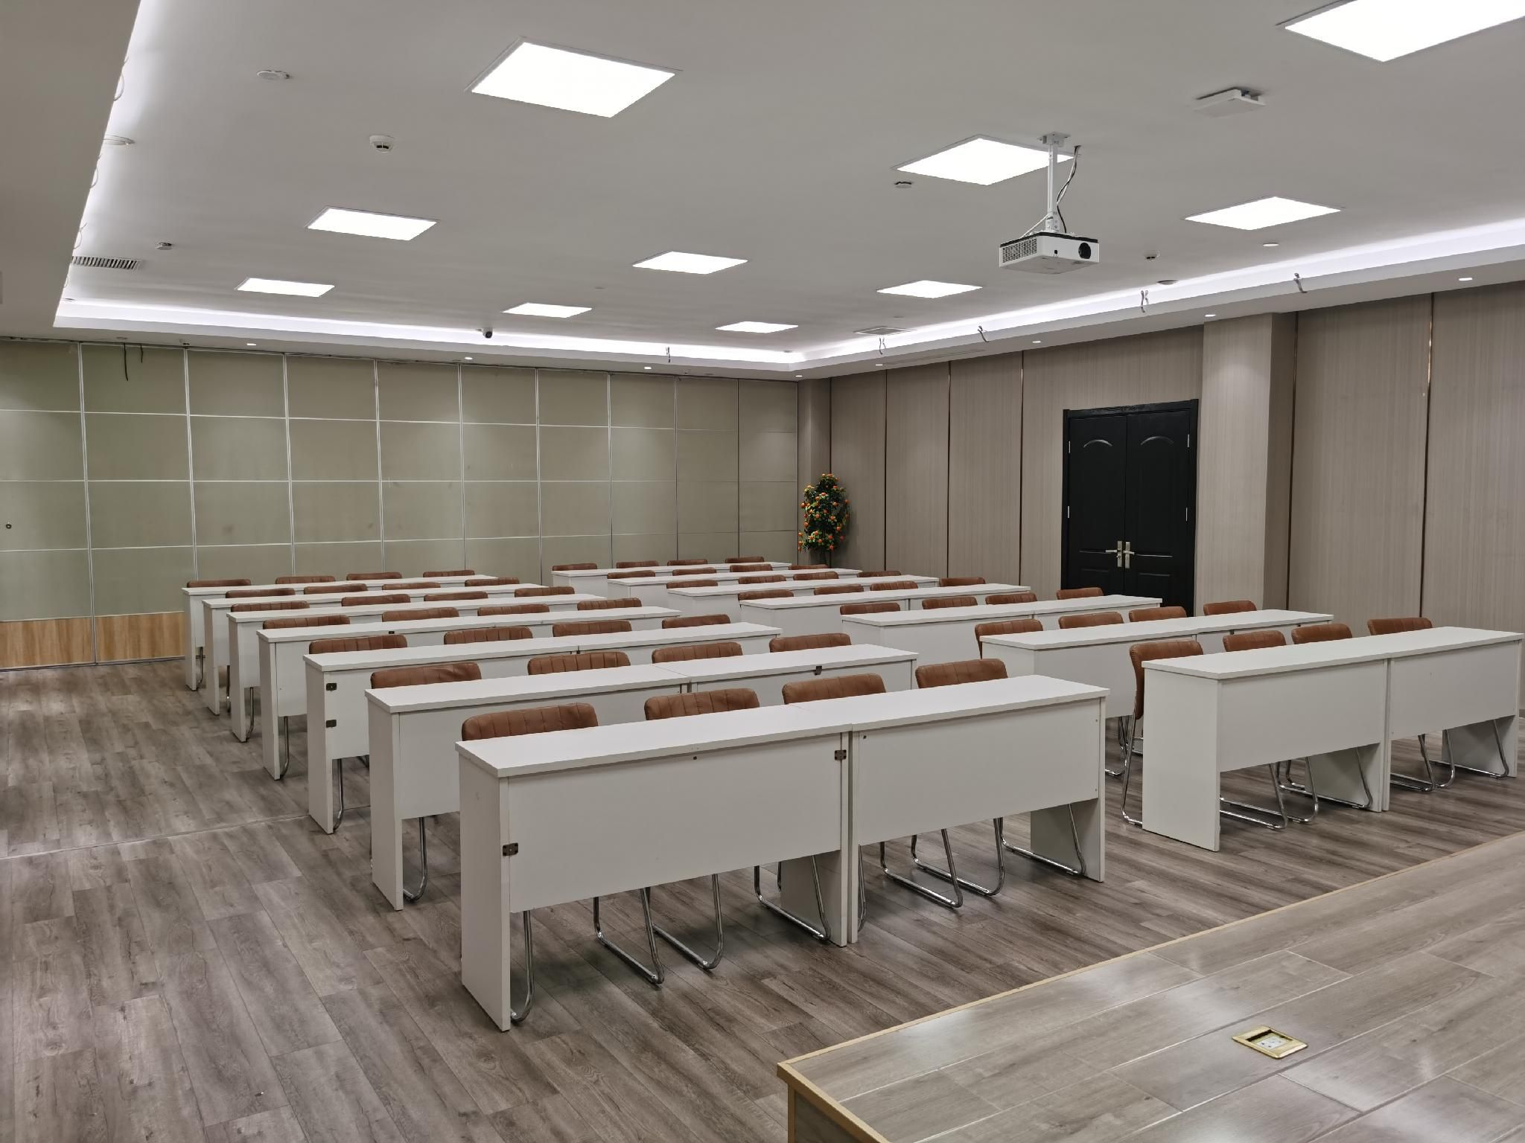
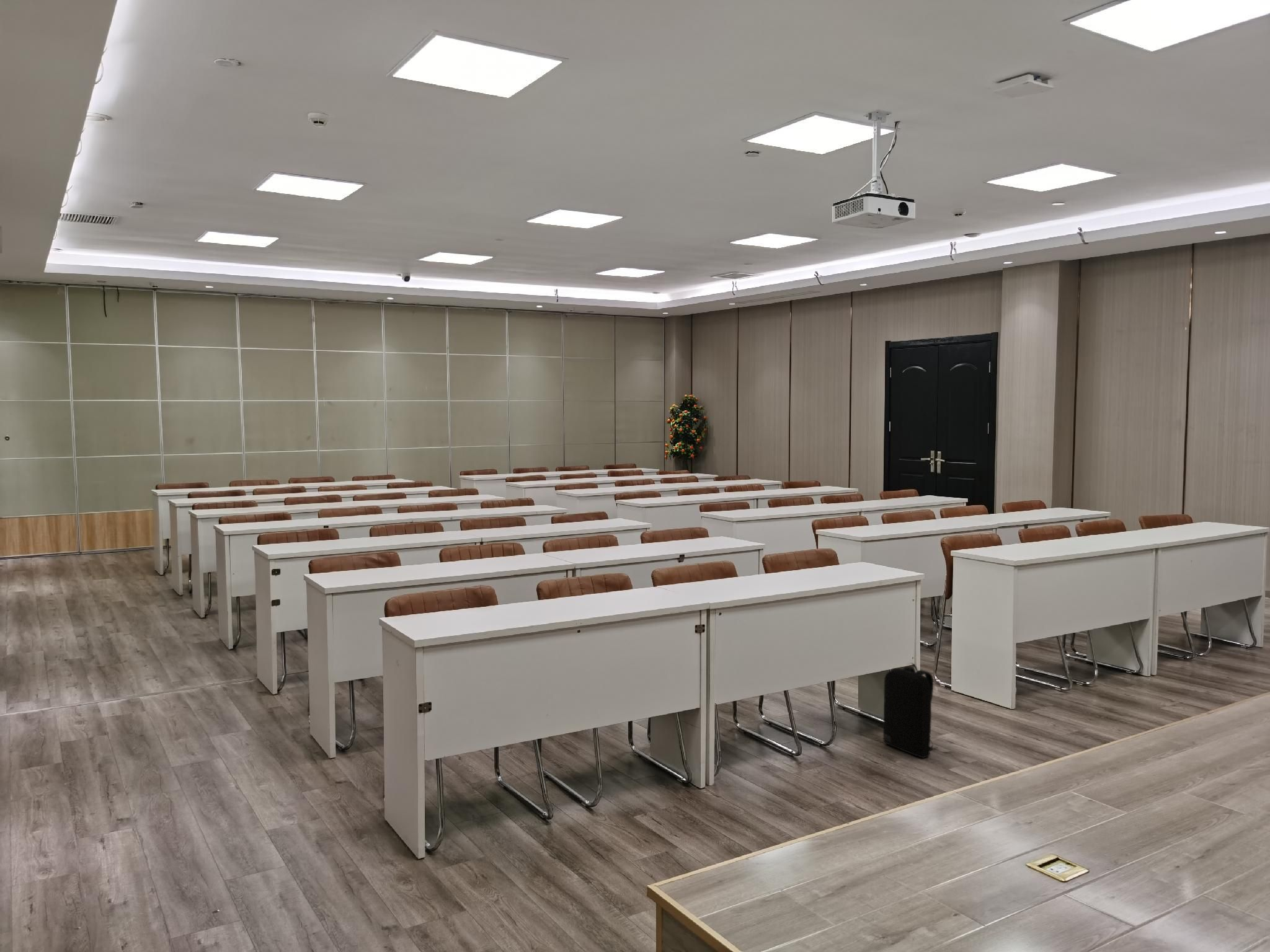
+ backpack [882,662,939,759]
